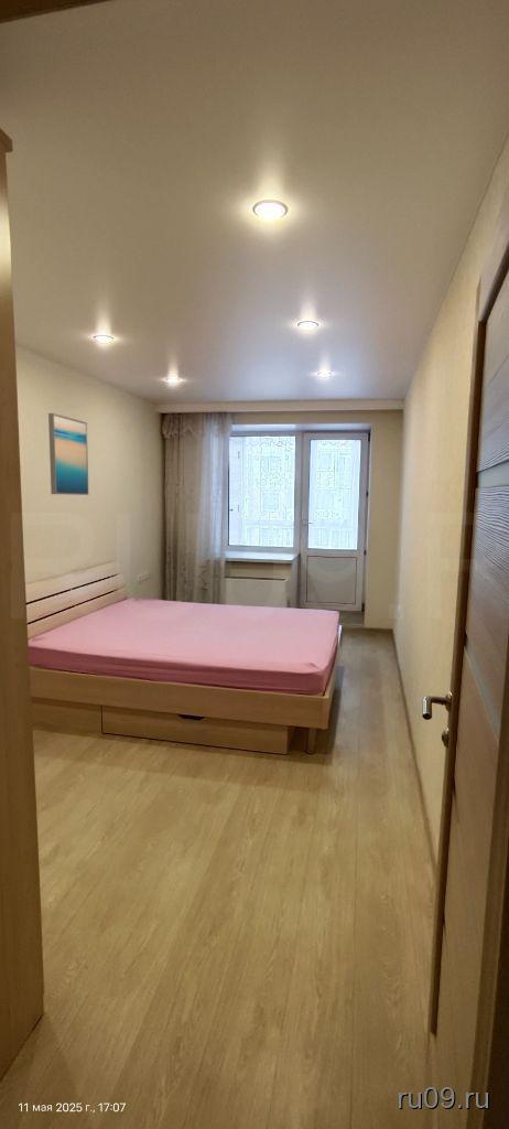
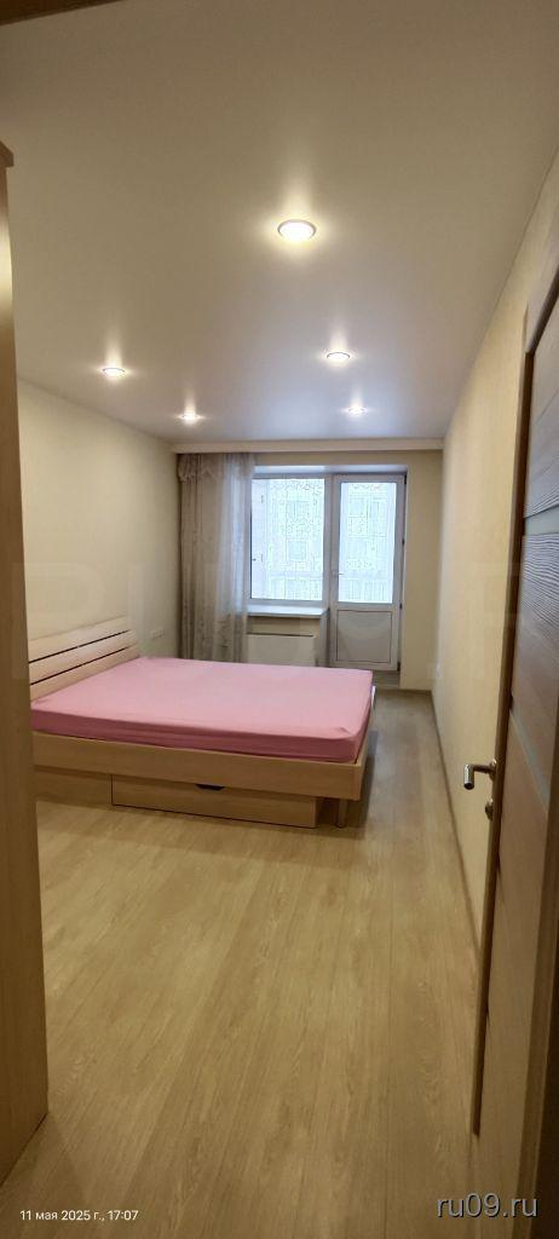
- wall art [47,412,89,496]
